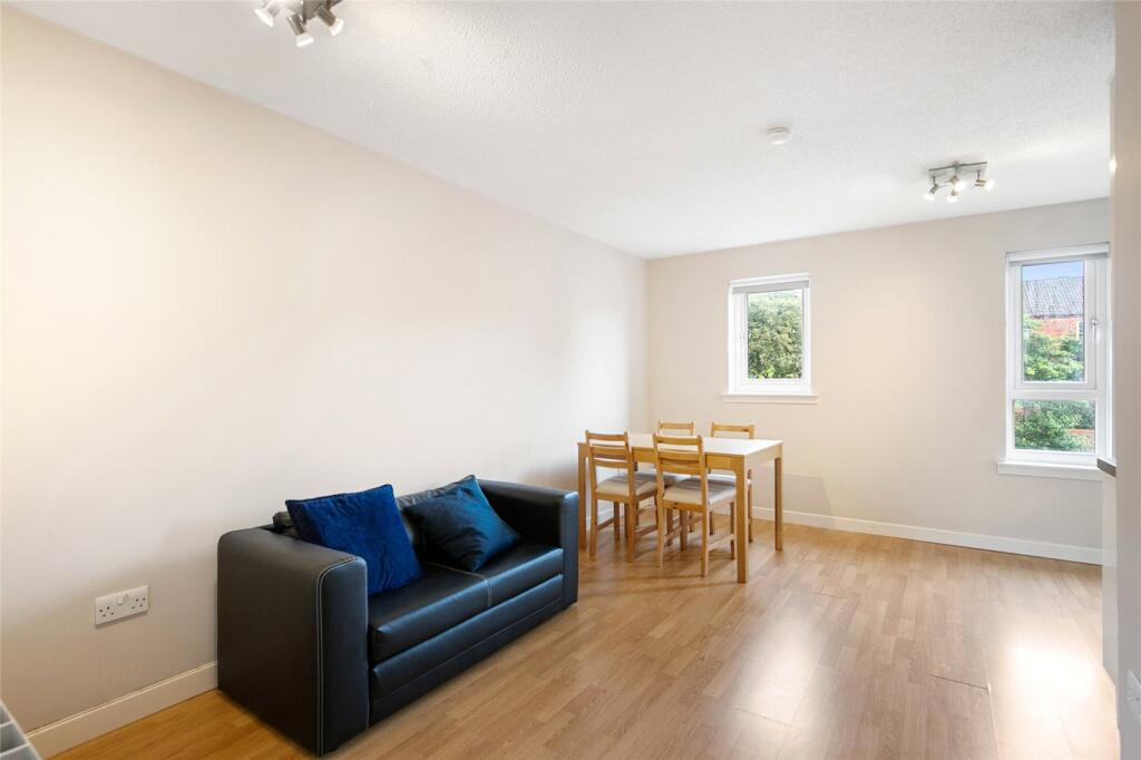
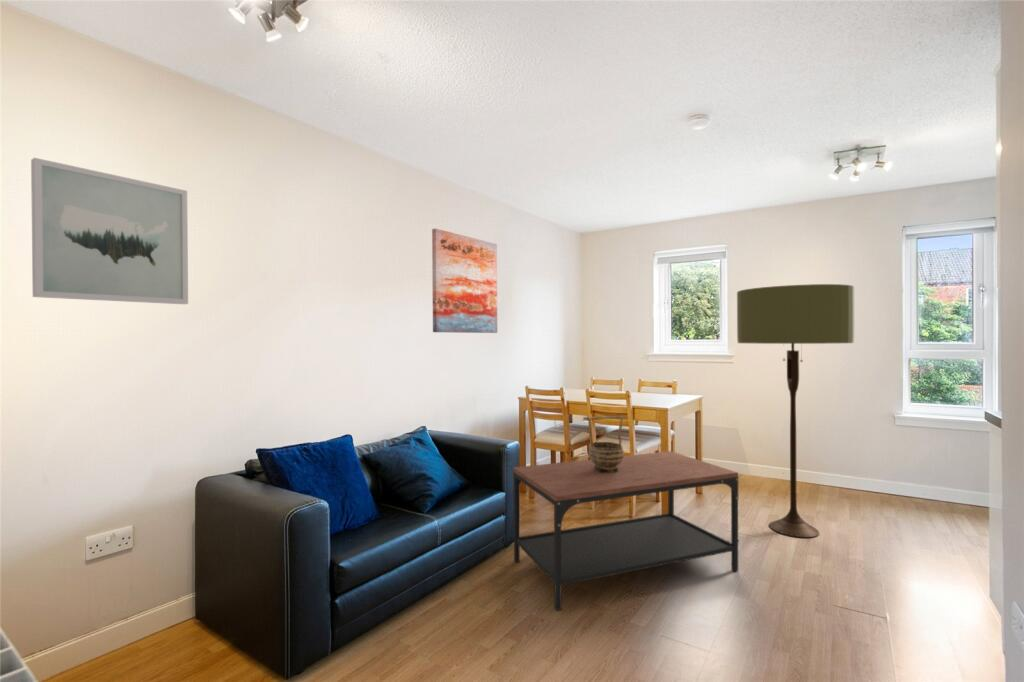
+ decorative bowl [582,415,629,473]
+ floor lamp [736,283,855,538]
+ coffee table [512,450,739,611]
+ wall art [30,157,189,305]
+ wall art [431,227,498,334]
